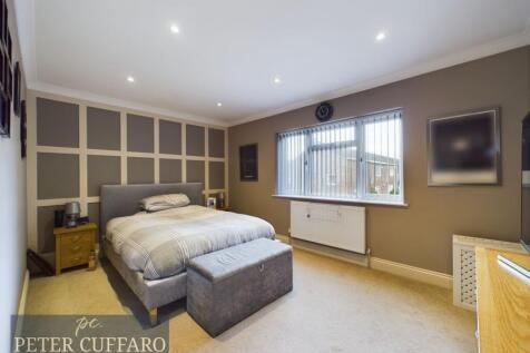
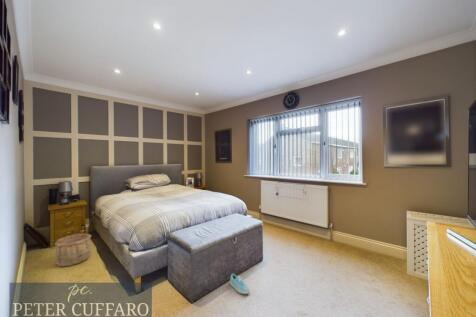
+ wooden bucket [53,233,92,268]
+ sneaker [229,273,251,295]
